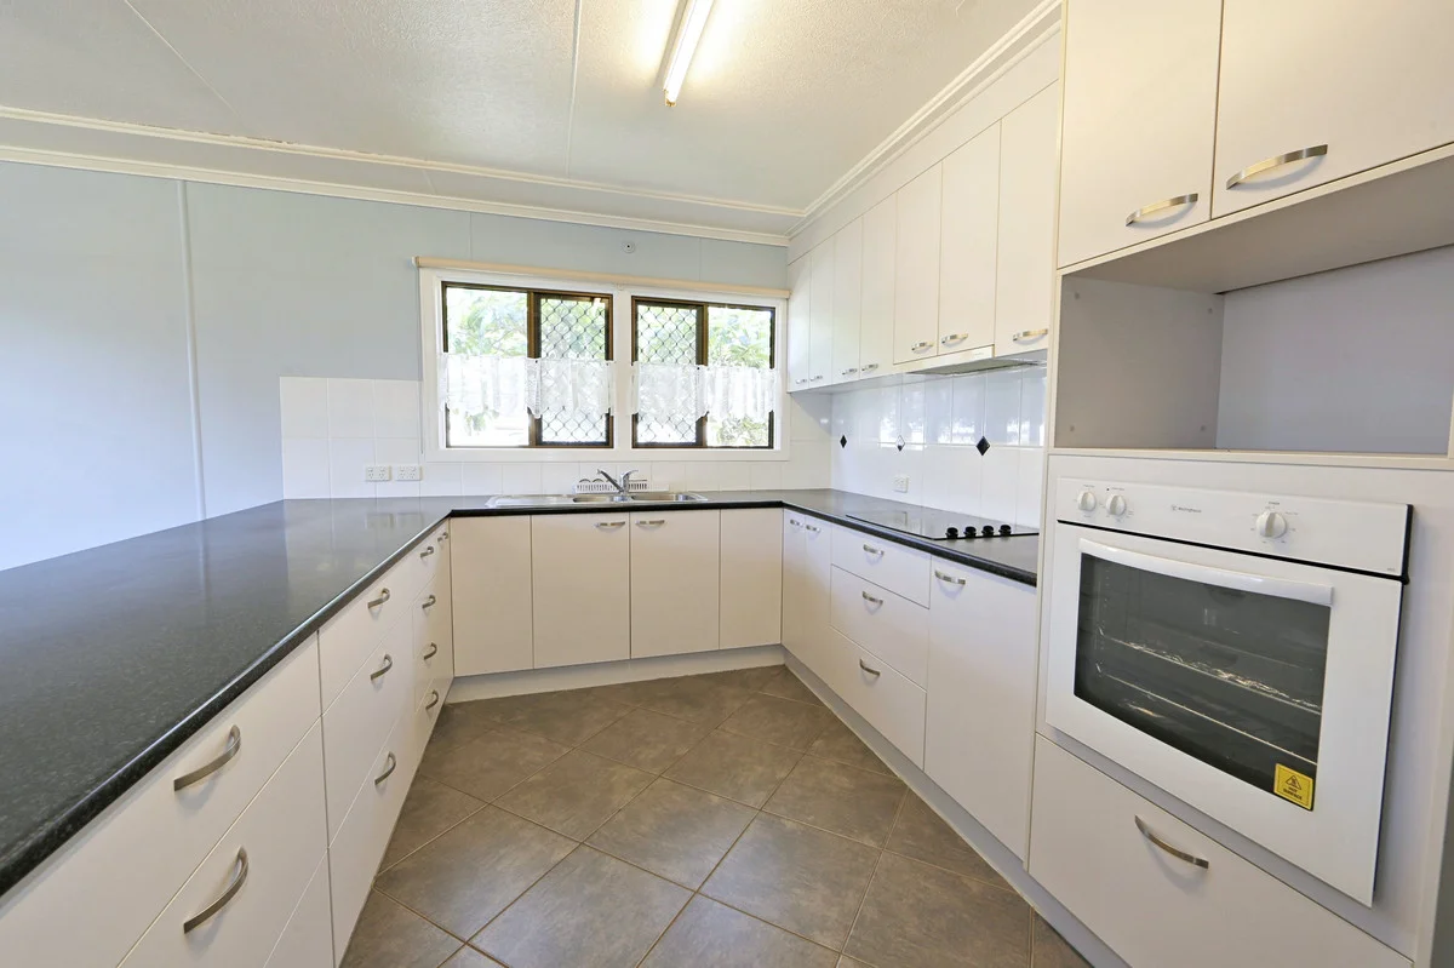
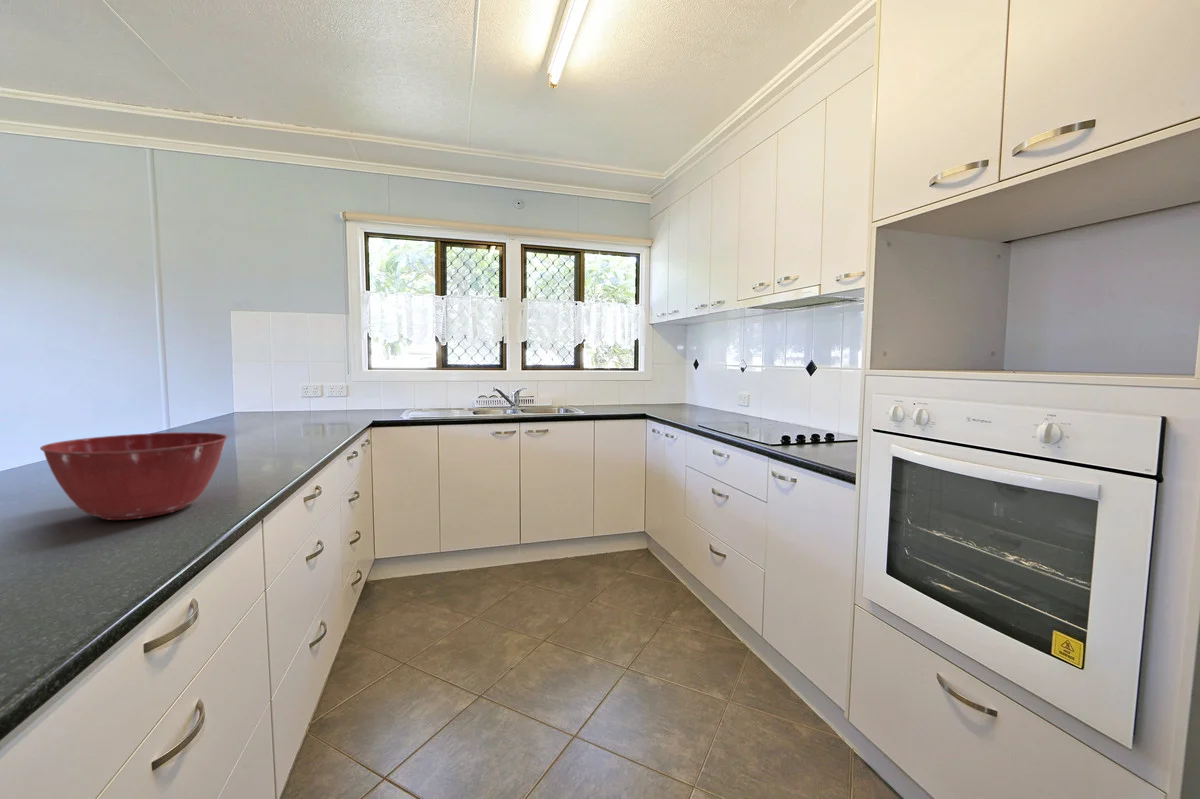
+ mixing bowl [39,431,228,521]
